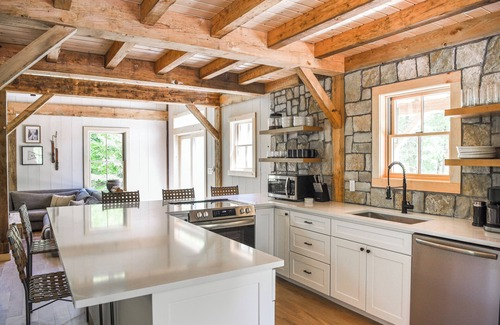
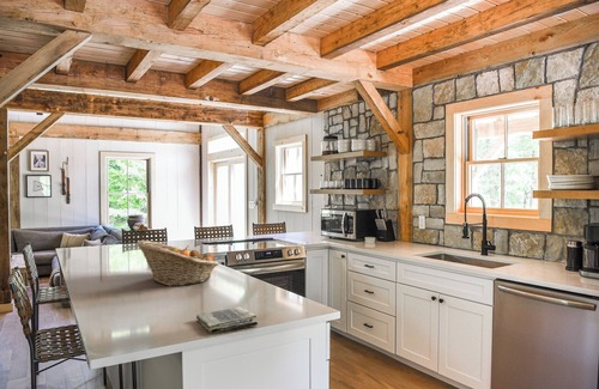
+ fruit basket [135,239,219,287]
+ dish towel [195,306,259,335]
